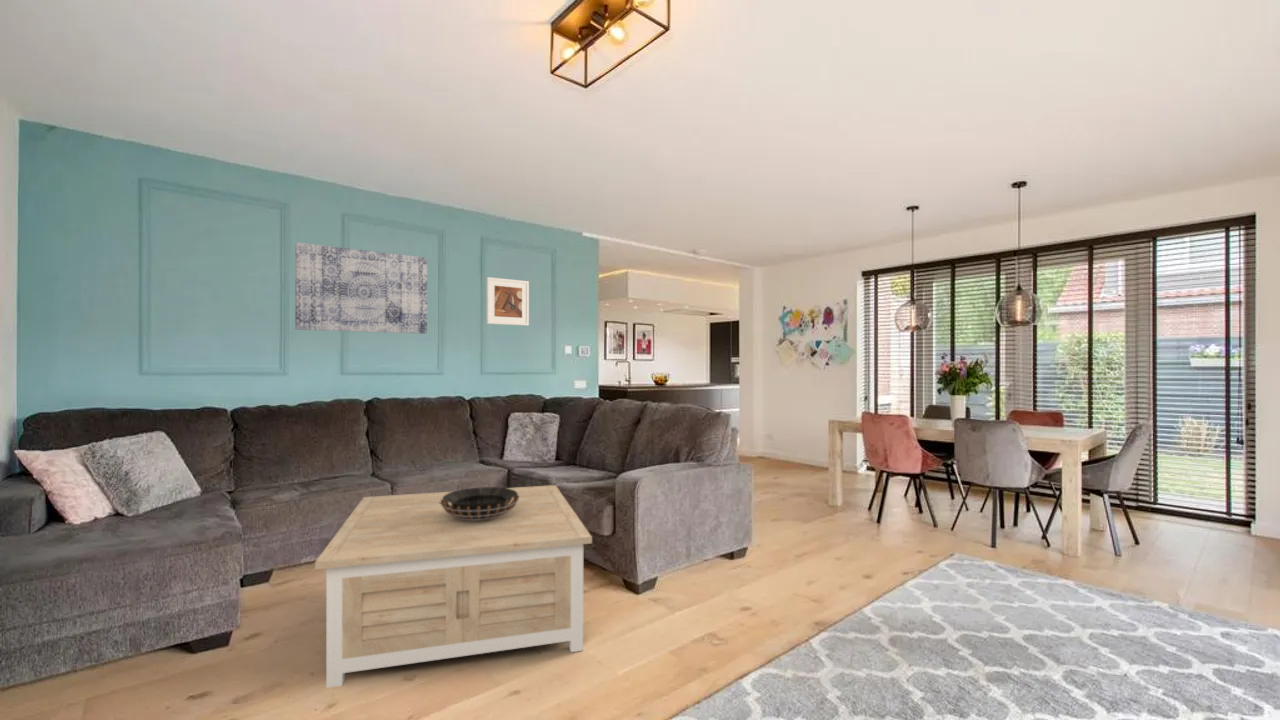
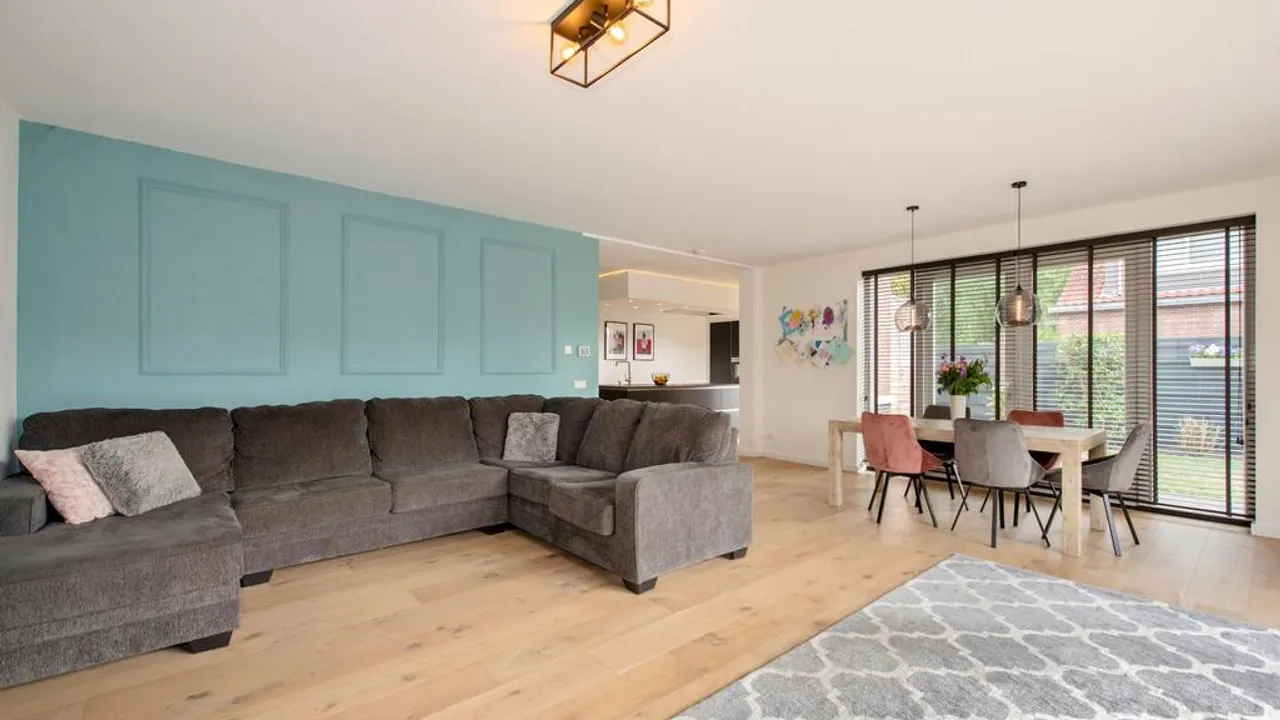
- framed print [486,276,530,327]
- coffee table [314,484,593,689]
- decorative bowl [439,486,519,521]
- wall art [294,242,428,335]
